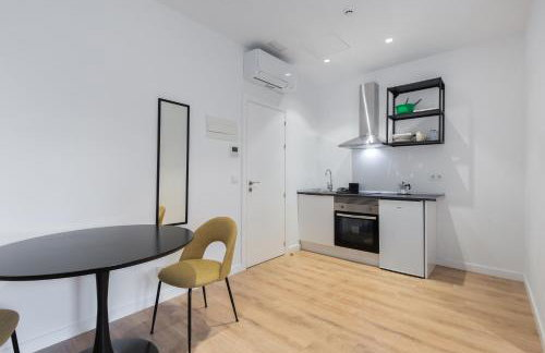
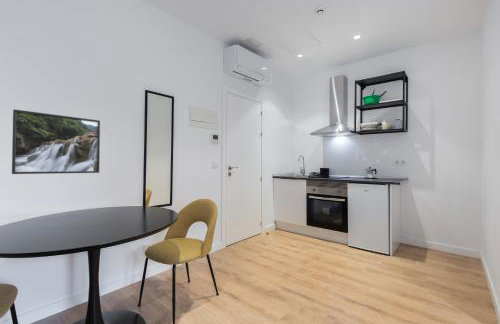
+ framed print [11,108,101,175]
